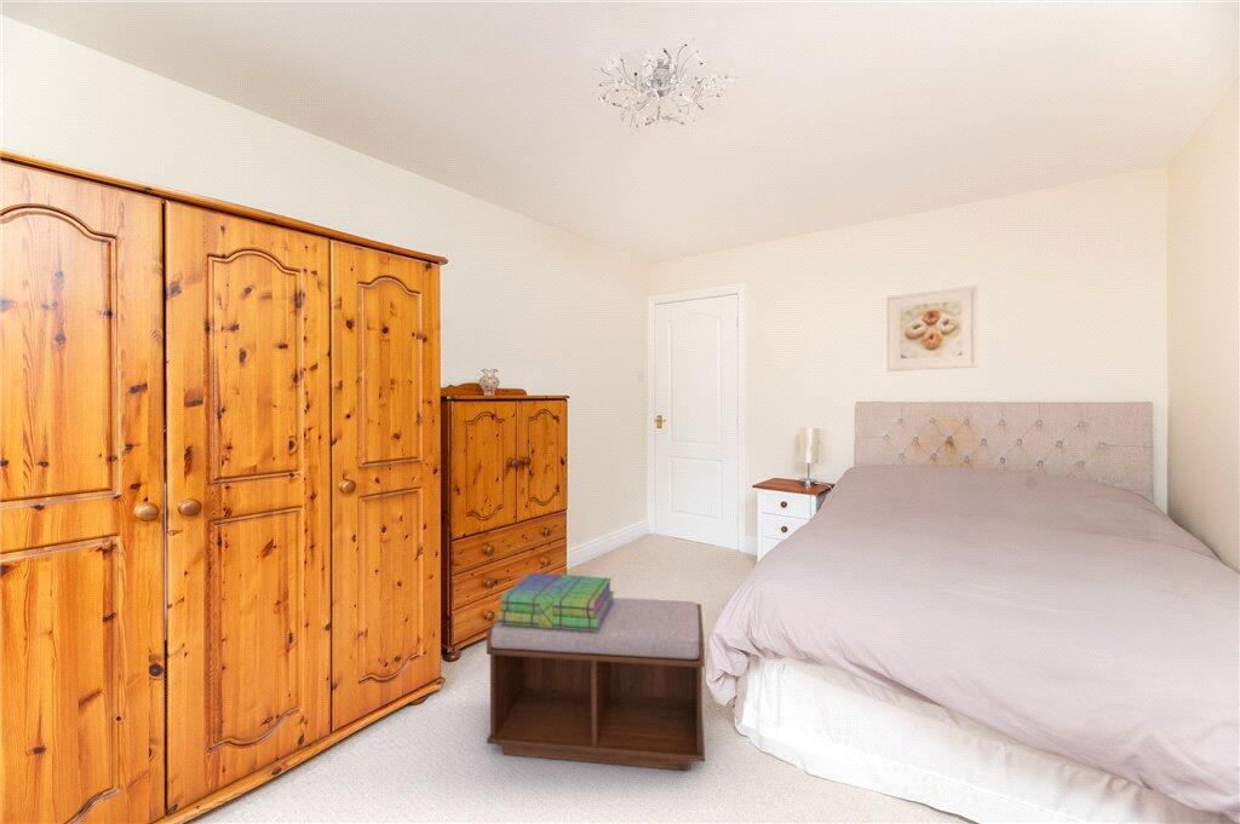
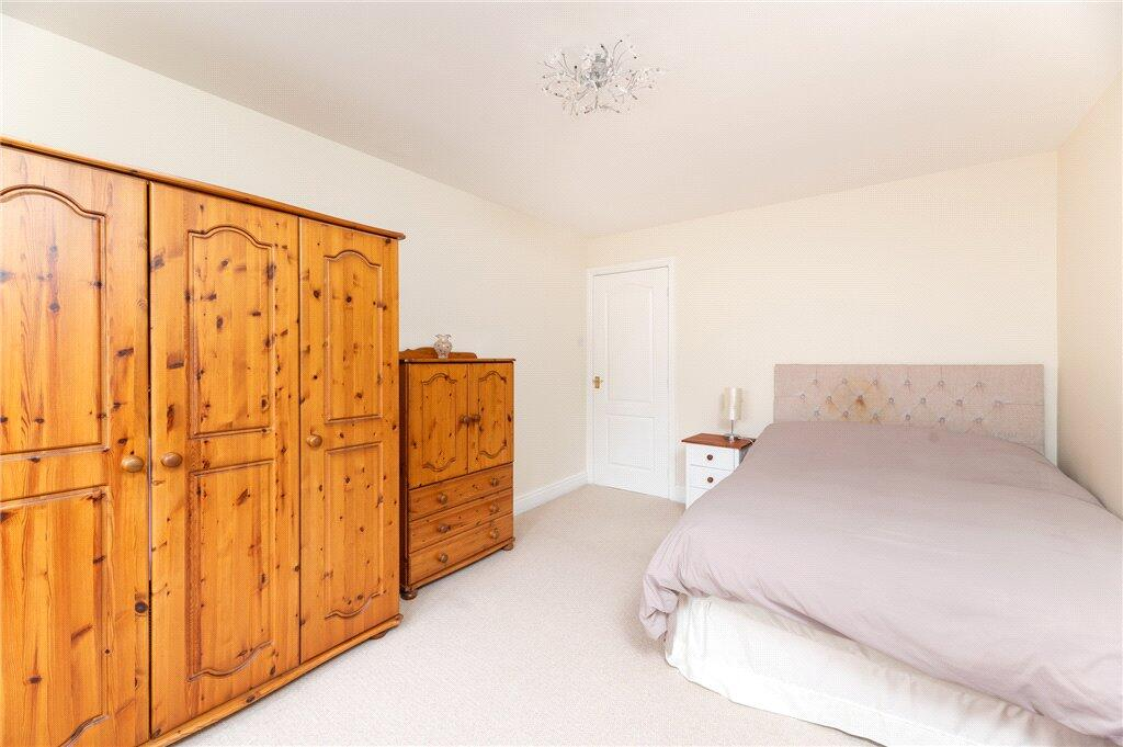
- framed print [886,284,978,373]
- bench [486,597,706,772]
- stack of books [496,571,615,632]
